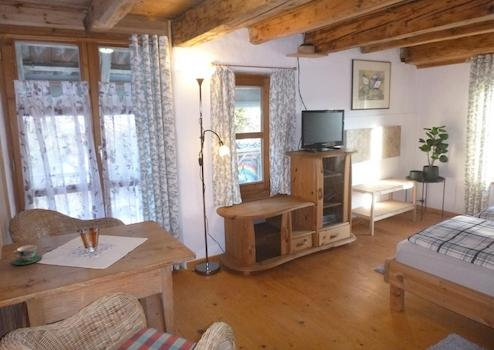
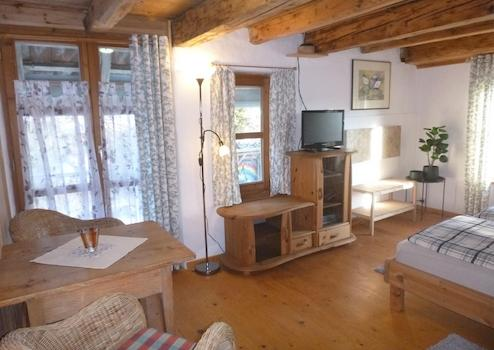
- teacup [11,244,43,266]
